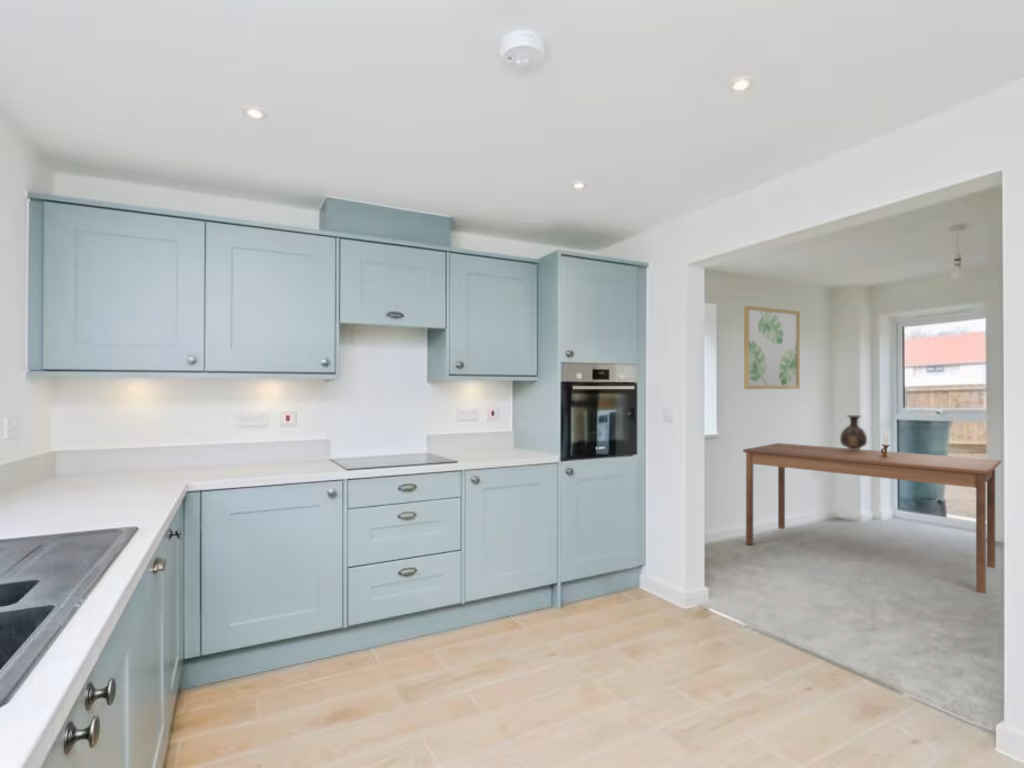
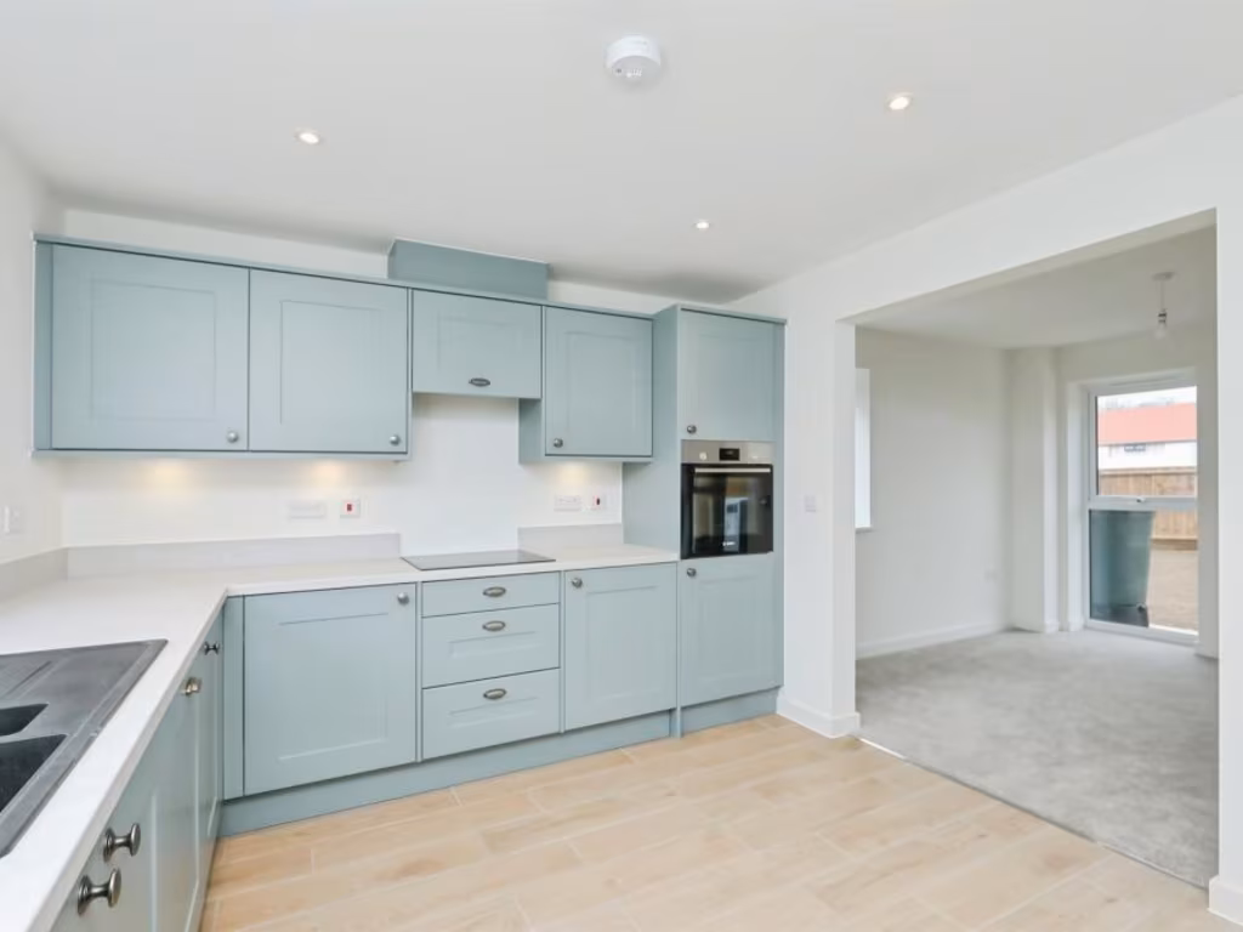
- dining table [742,442,1002,595]
- candlestick [878,433,894,458]
- wall art [743,305,801,390]
- vase [839,414,868,450]
